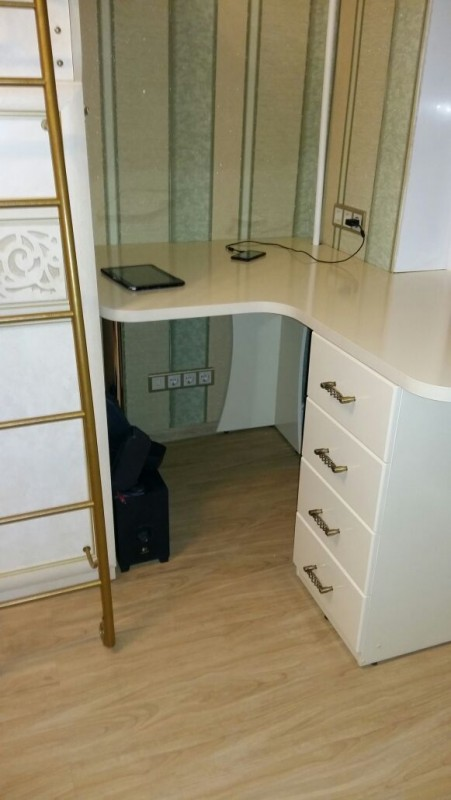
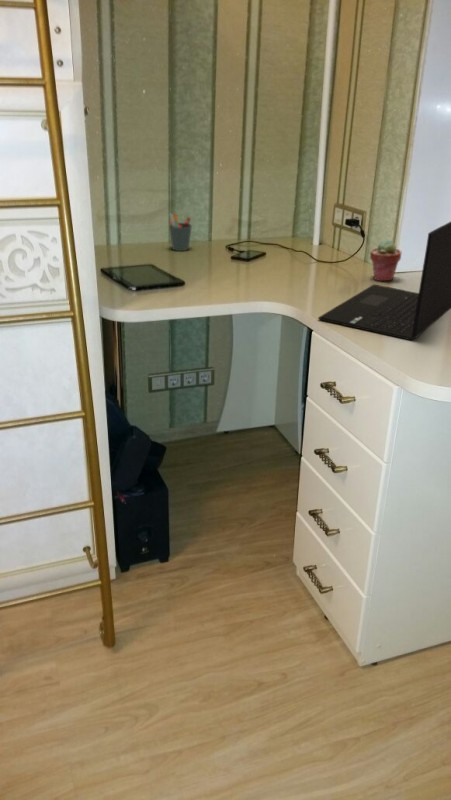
+ potted succulent [369,239,402,282]
+ laptop [317,221,451,342]
+ pen holder [168,213,193,252]
